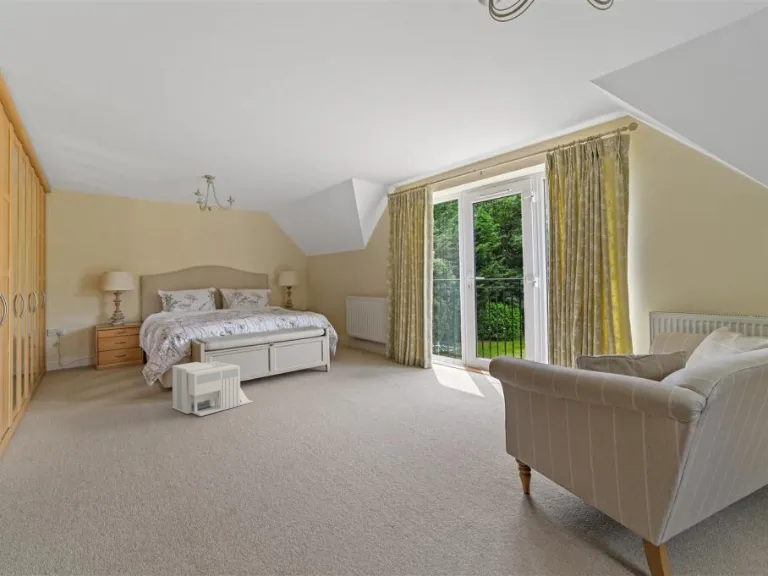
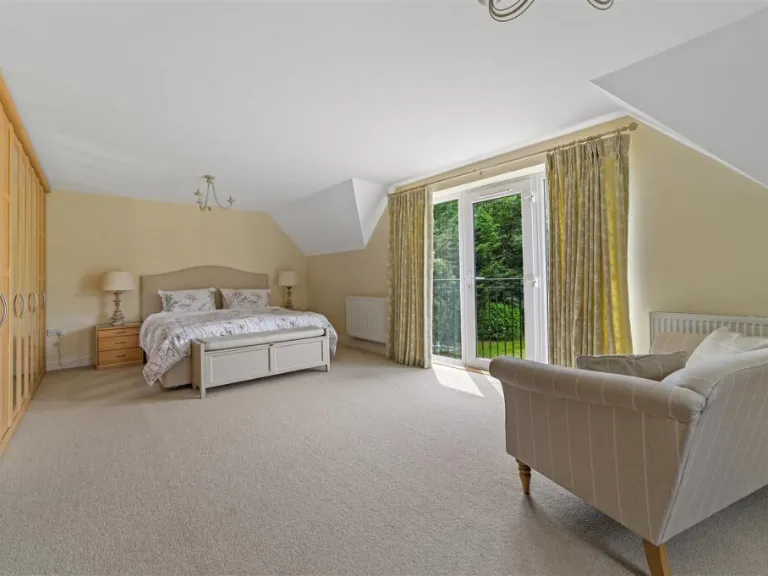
- architectural model [171,360,254,417]
